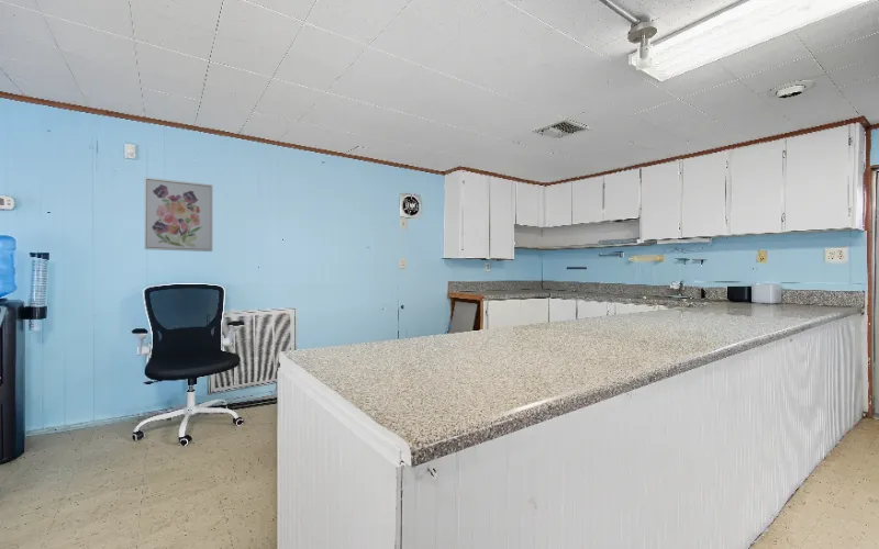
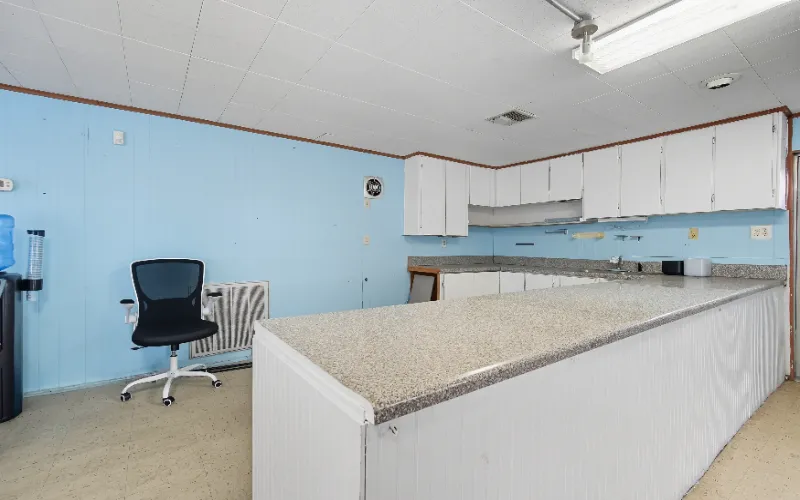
- wall art [144,176,214,253]
